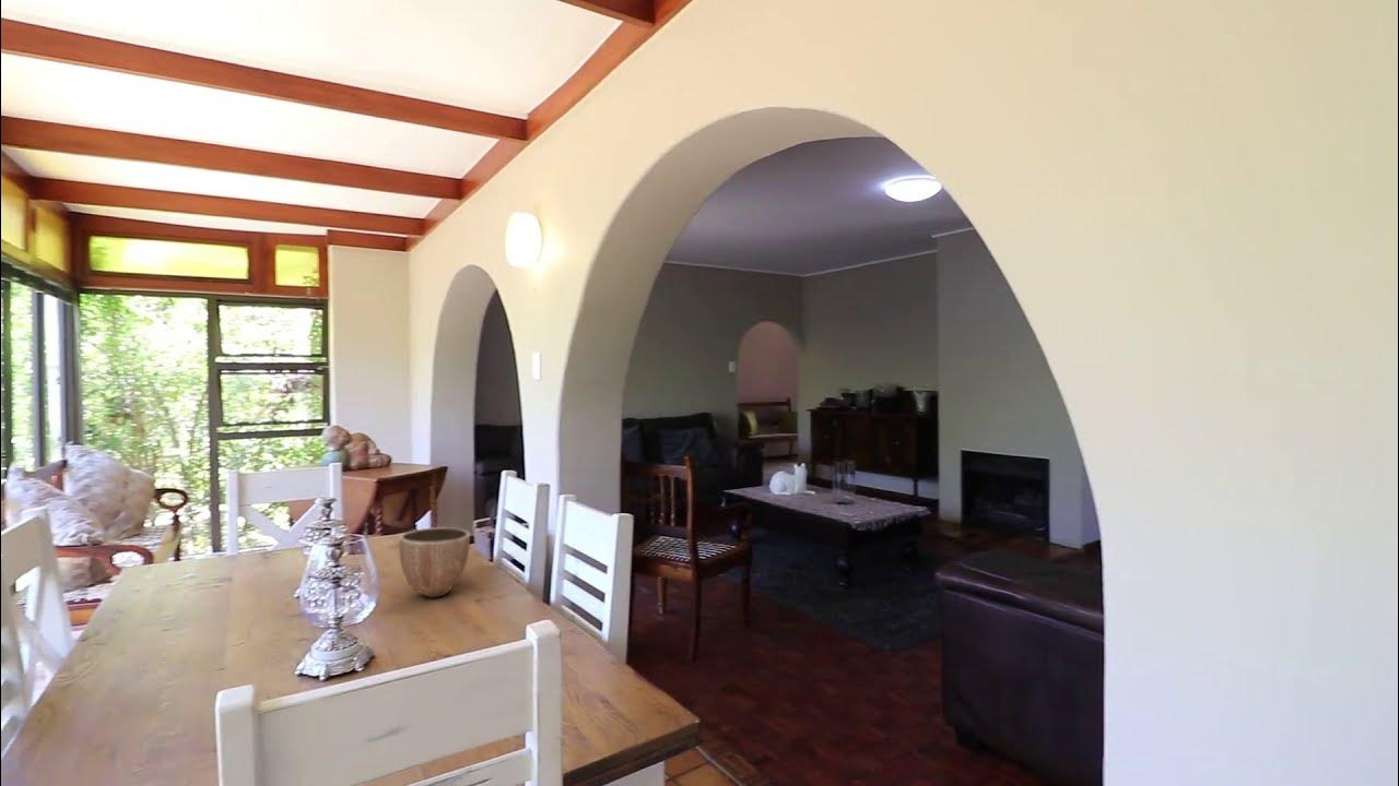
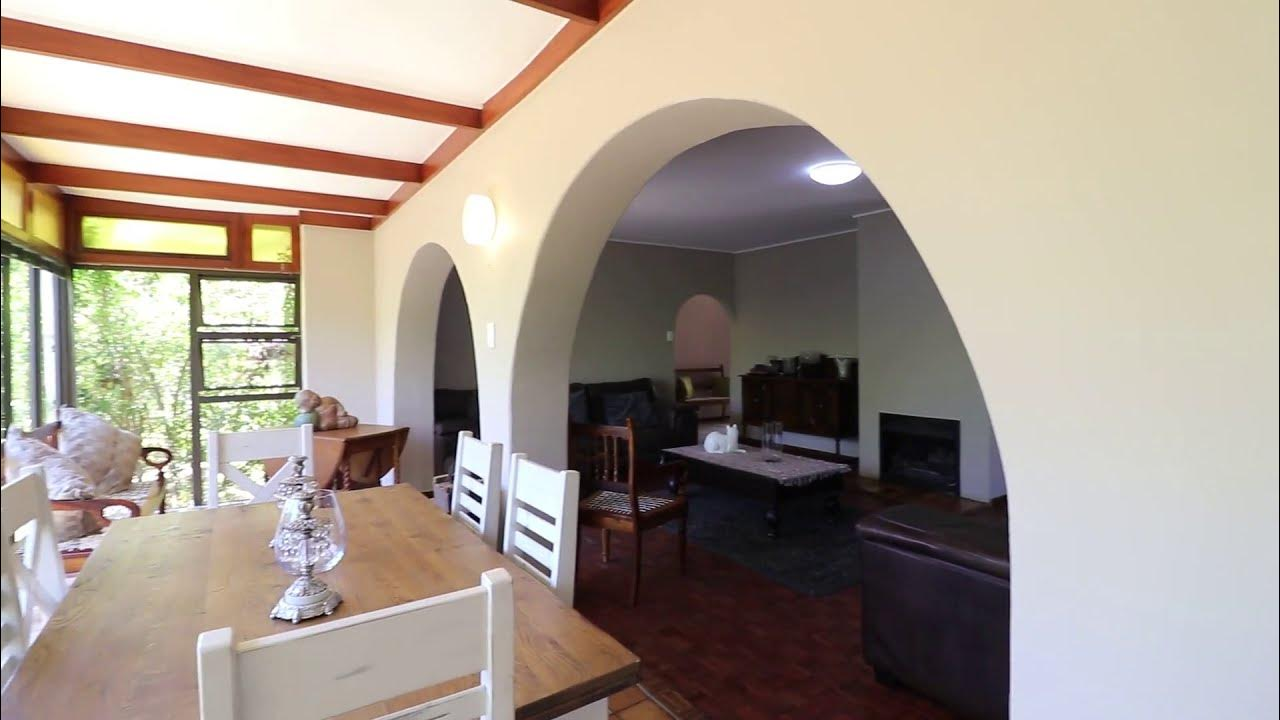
- decorative bowl [398,526,471,599]
